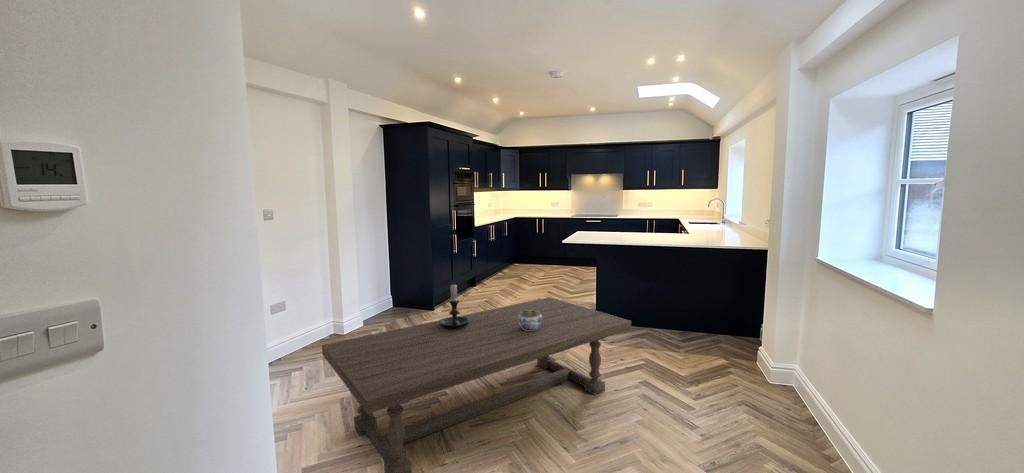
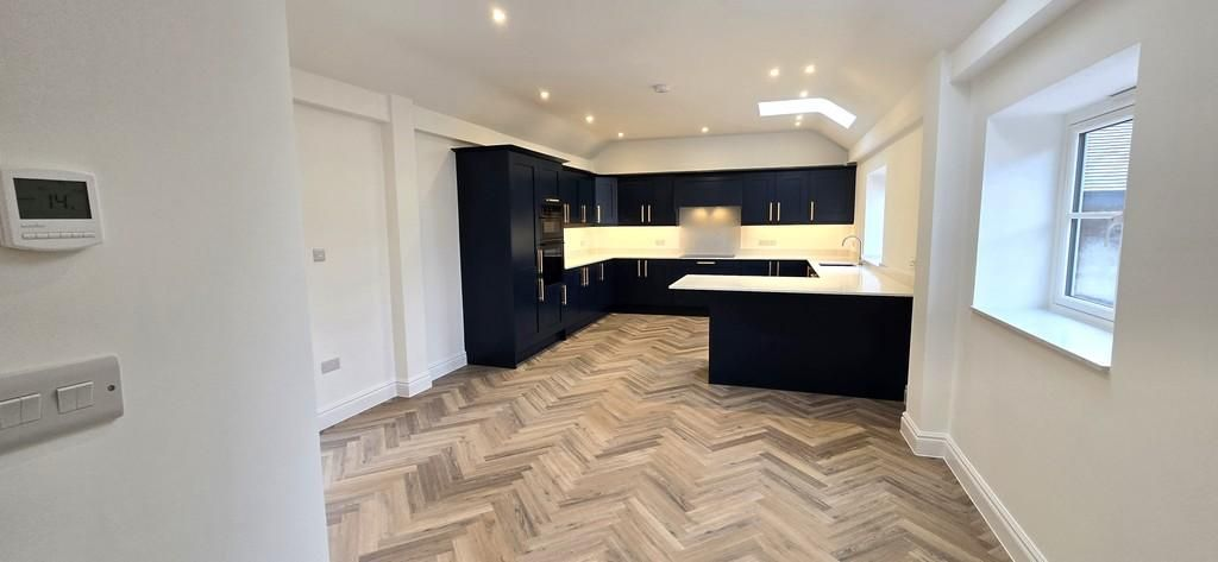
- table [321,296,632,473]
- jar [519,310,542,331]
- candle holder [439,282,470,329]
